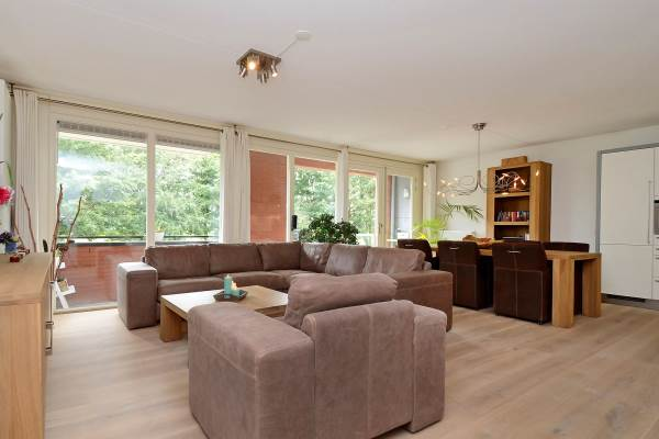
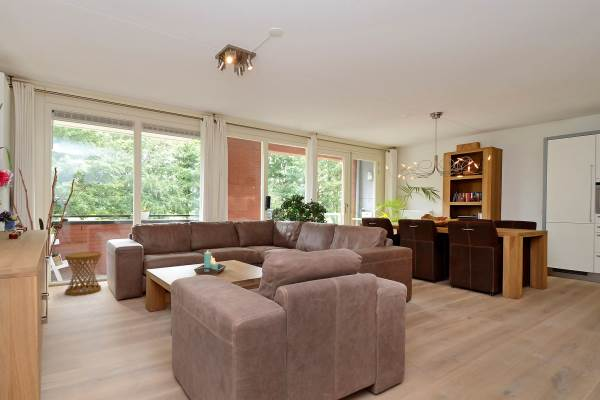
+ side table [64,251,102,297]
